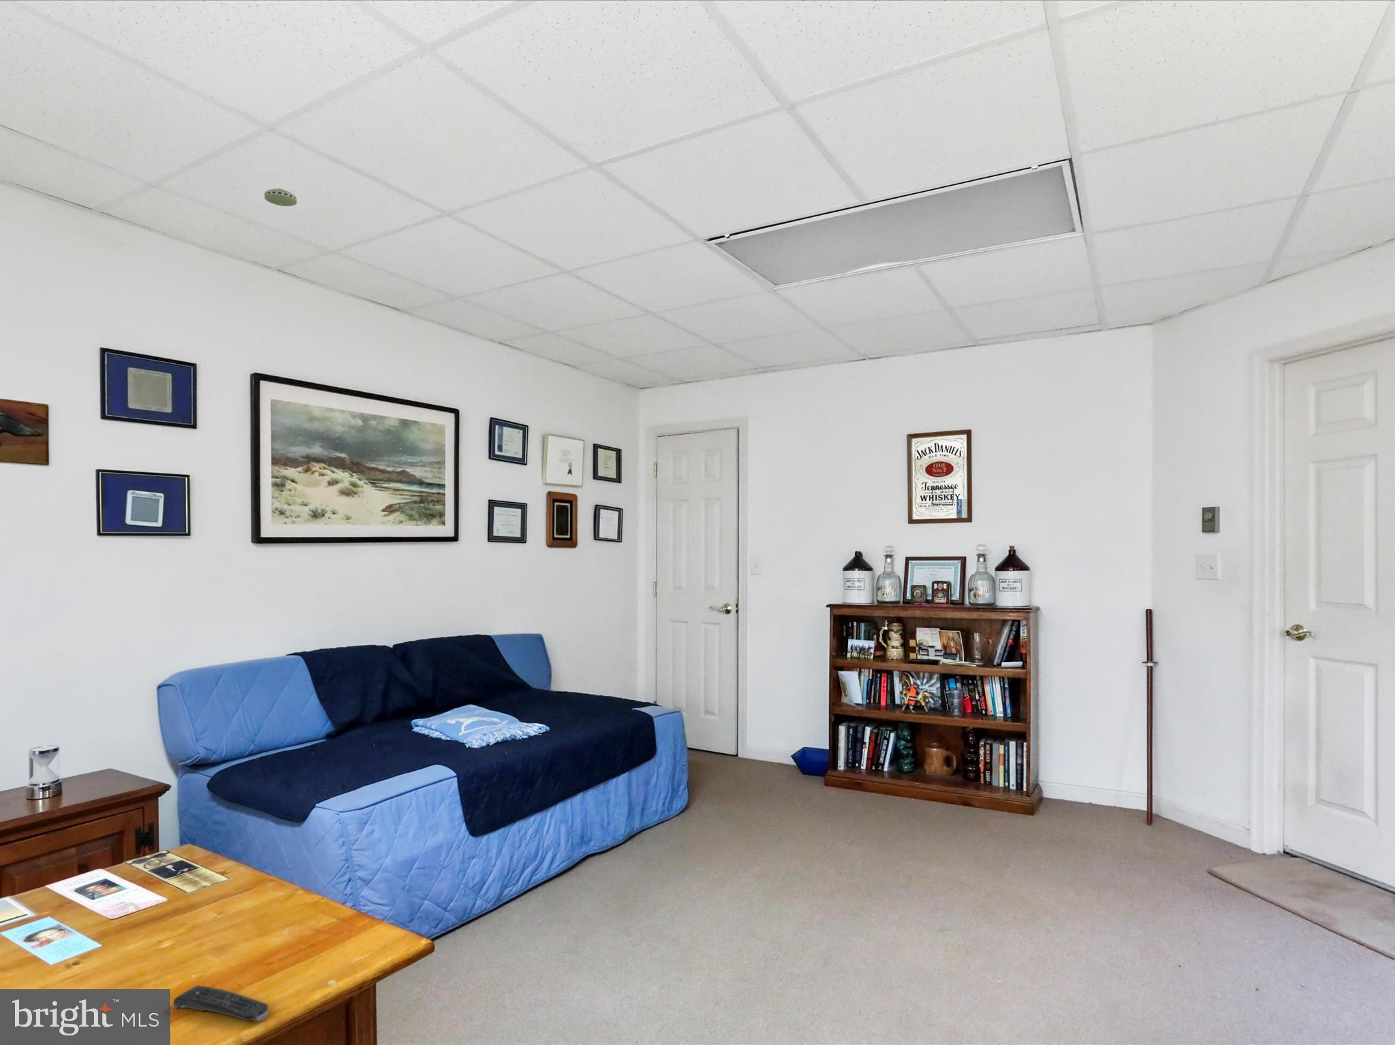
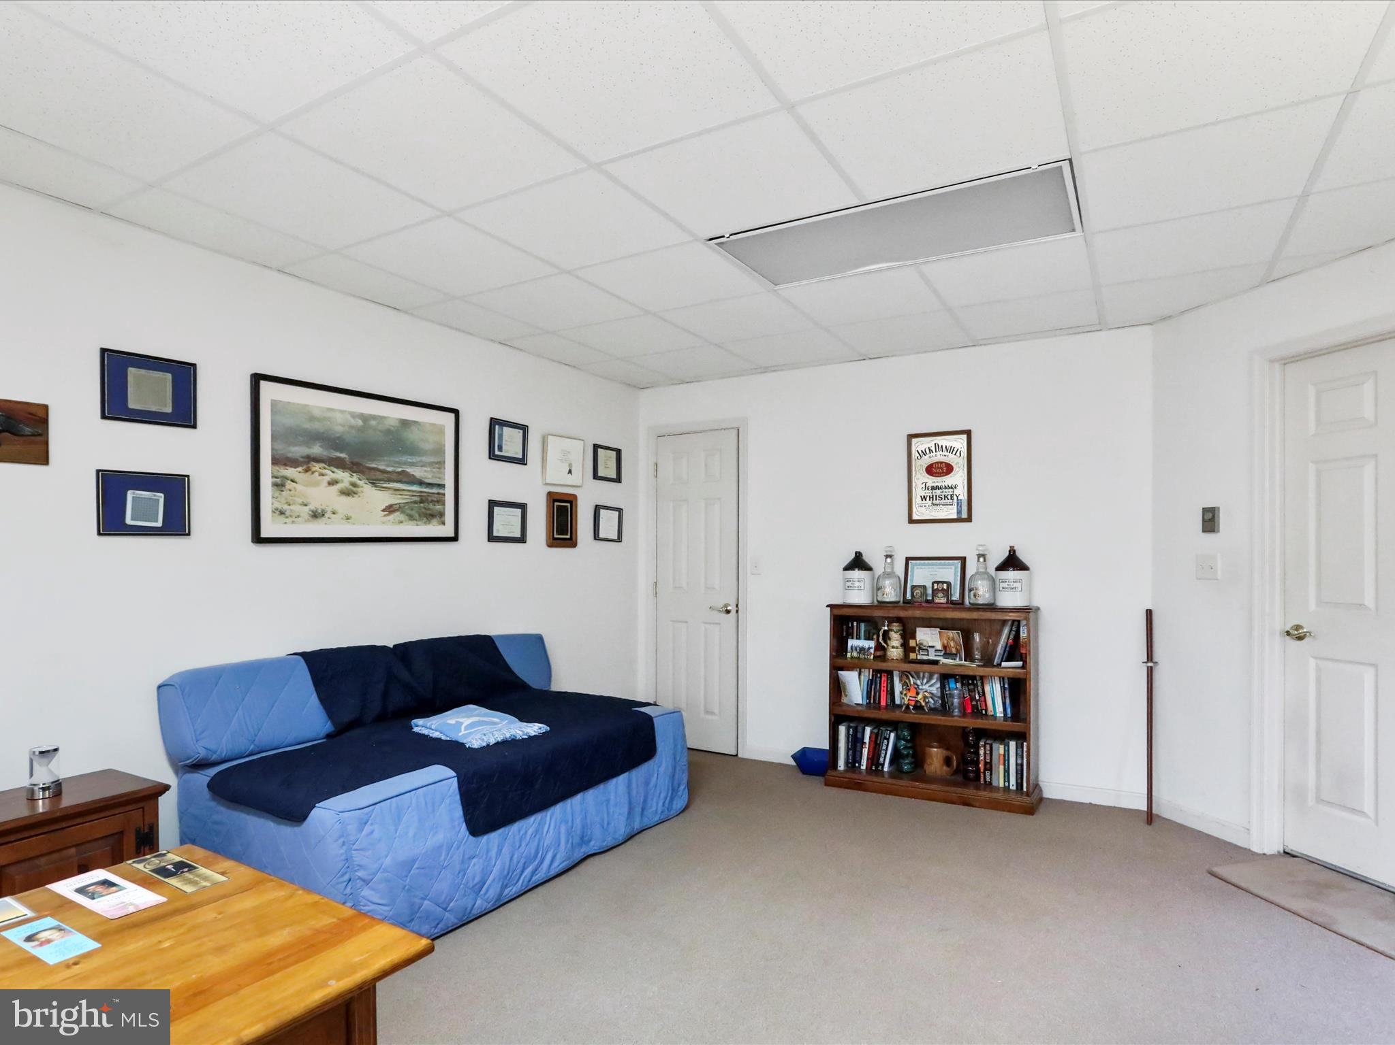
- remote control [172,985,269,1023]
- smoke detector [264,188,298,206]
